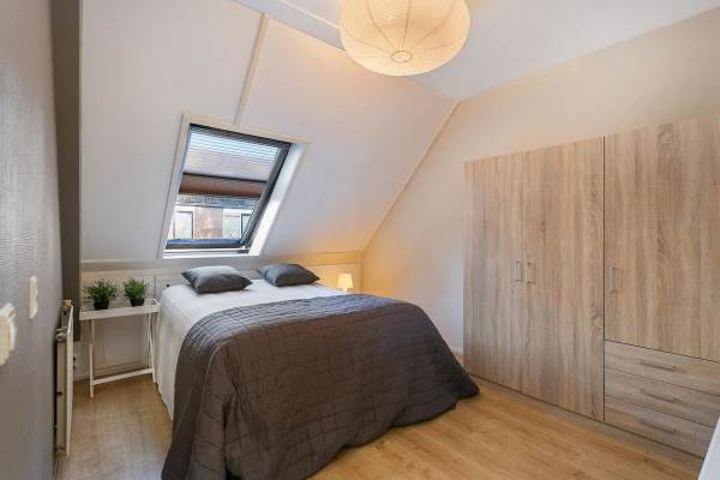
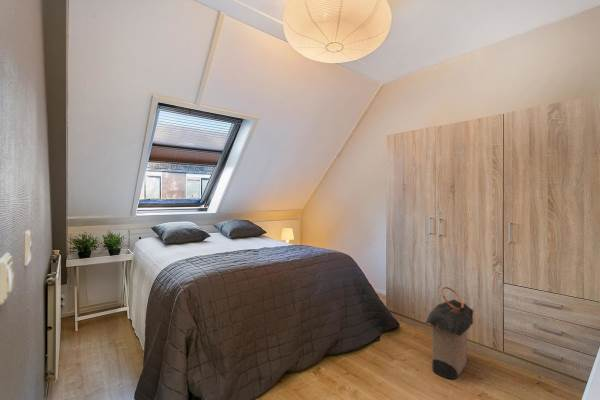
+ laundry hamper [424,286,475,380]
